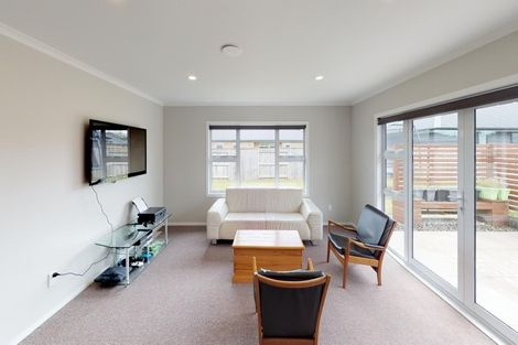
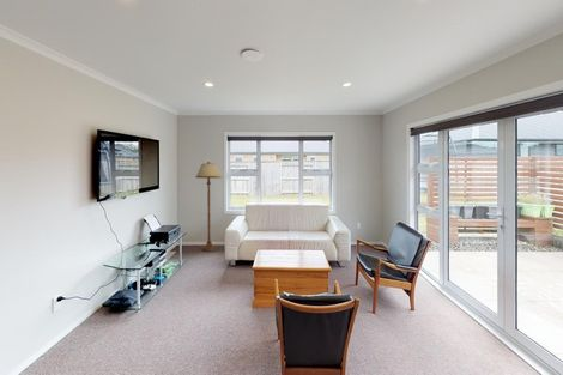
+ floor lamp [194,161,223,253]
